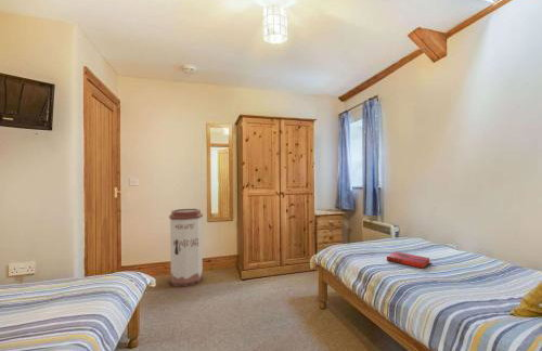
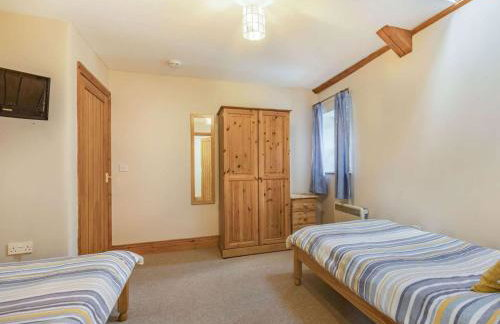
- trash can [168,208,204,287]
- hardback book [386,250,430,270]
